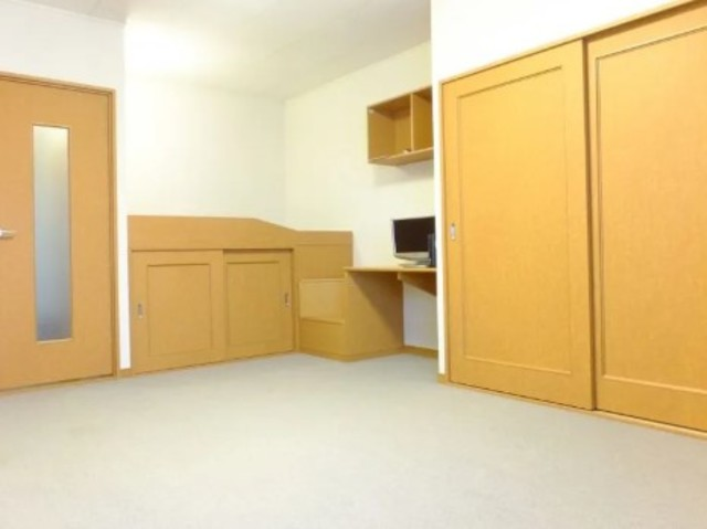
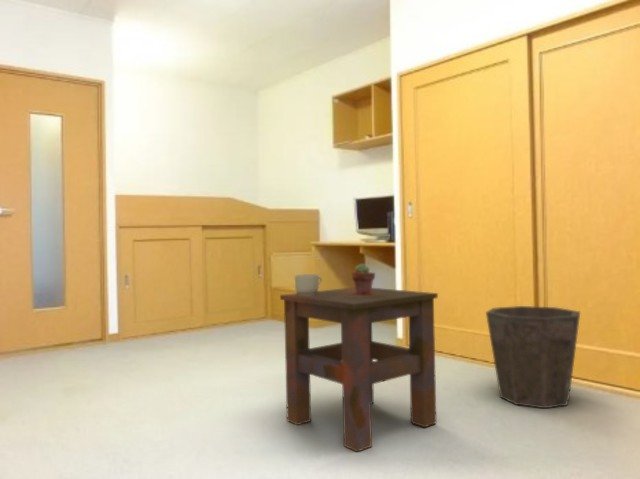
+ side table [279,286,439,453]
+ potted succulent [351,262,376,295]
+ waste bin [485,305,581,409]
+ mug [294,273,323,296]
